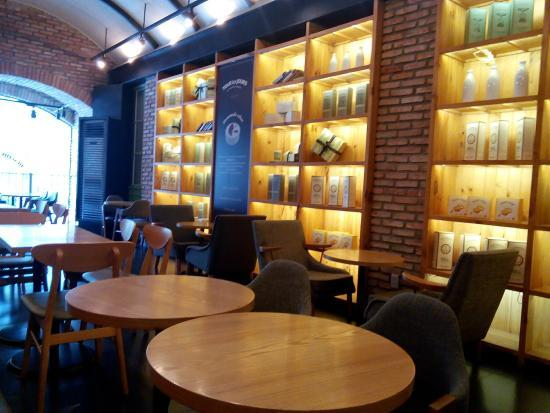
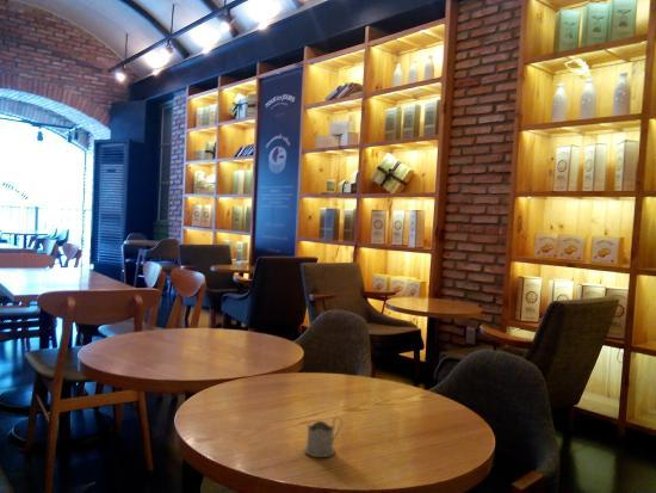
+ tea glass holder [303,417,344,458]
